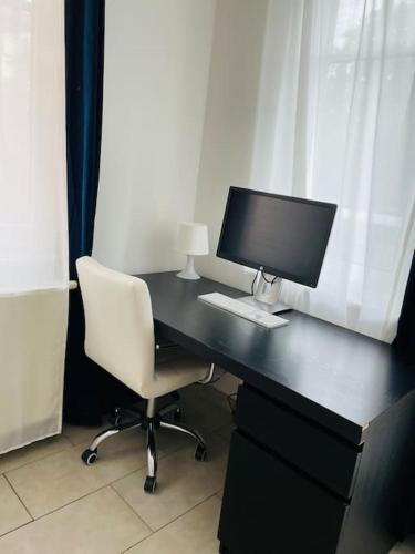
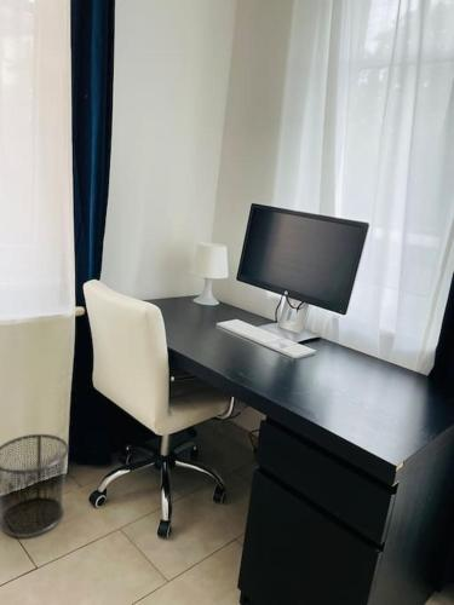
+ waste bin [0,433,70,538]
